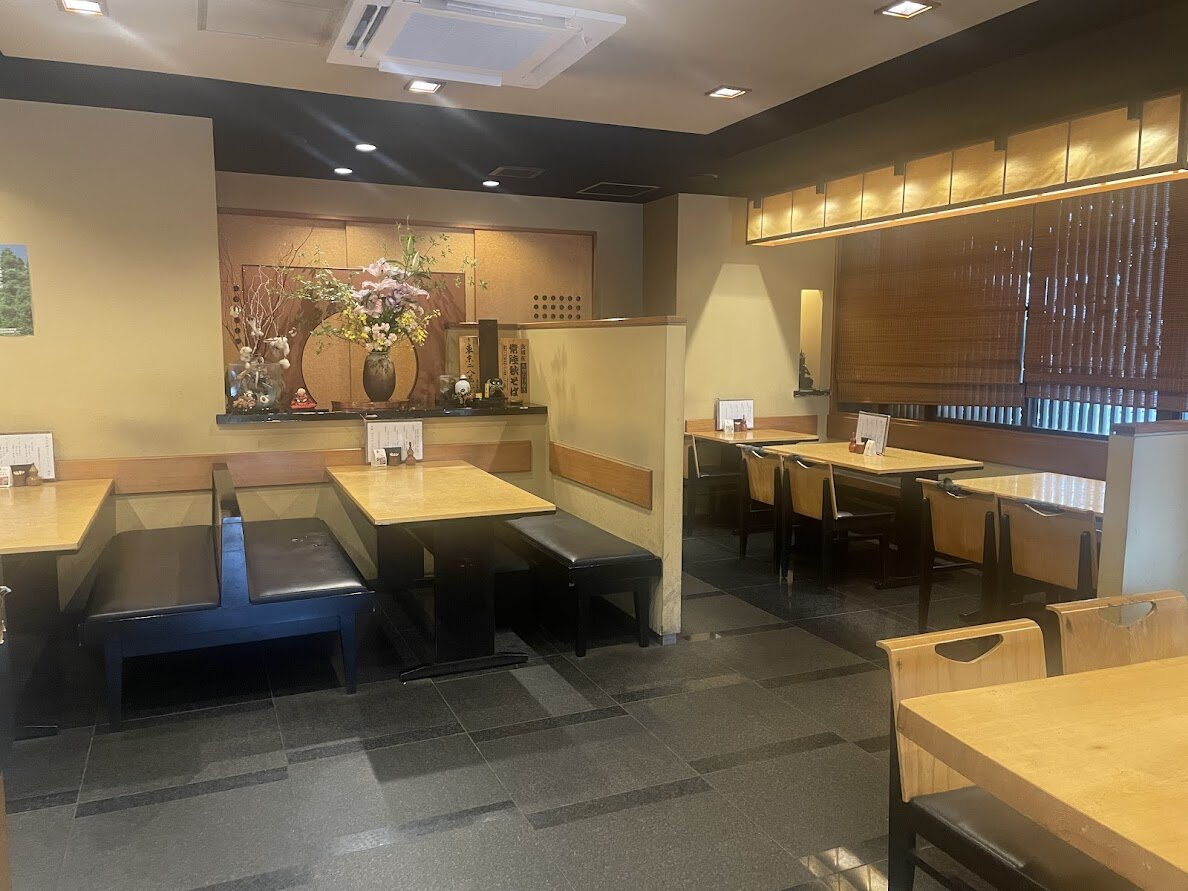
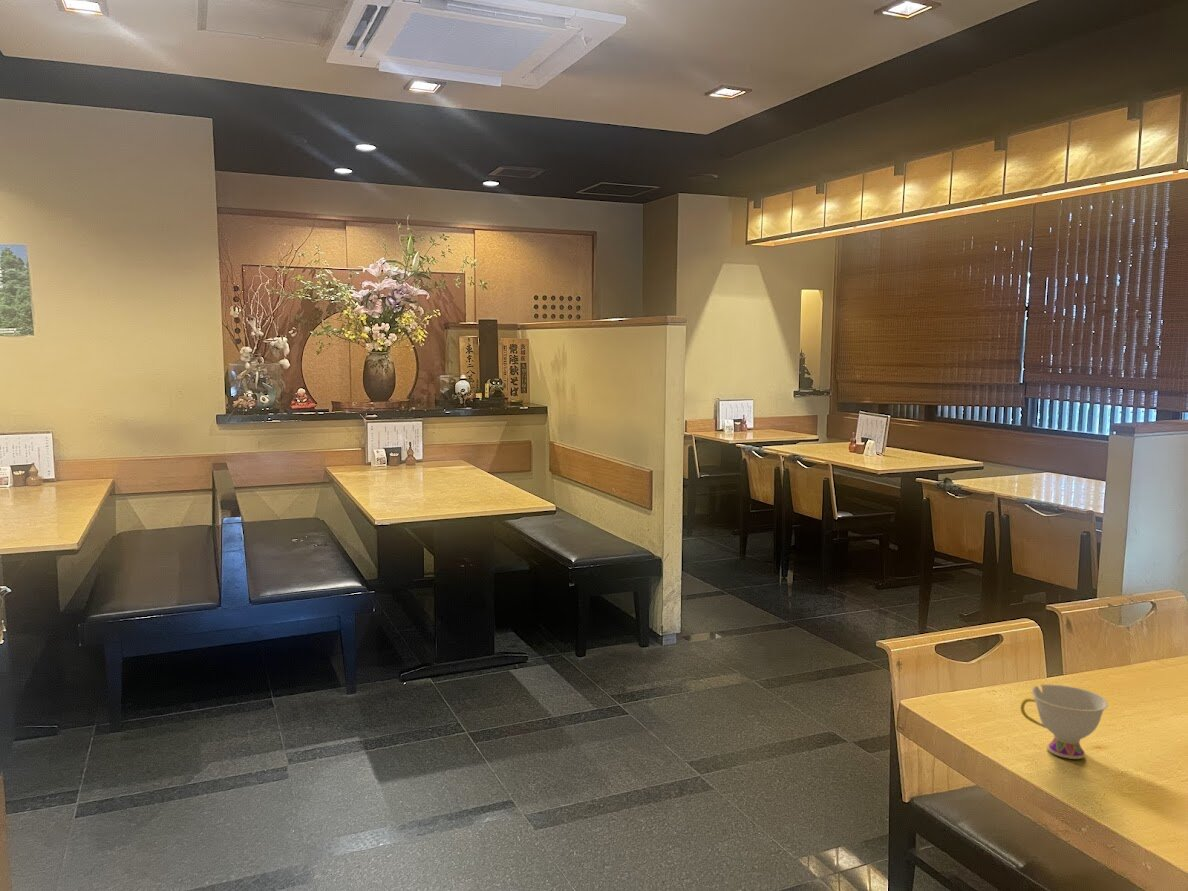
+ teacup [1019,683,1109,760]
